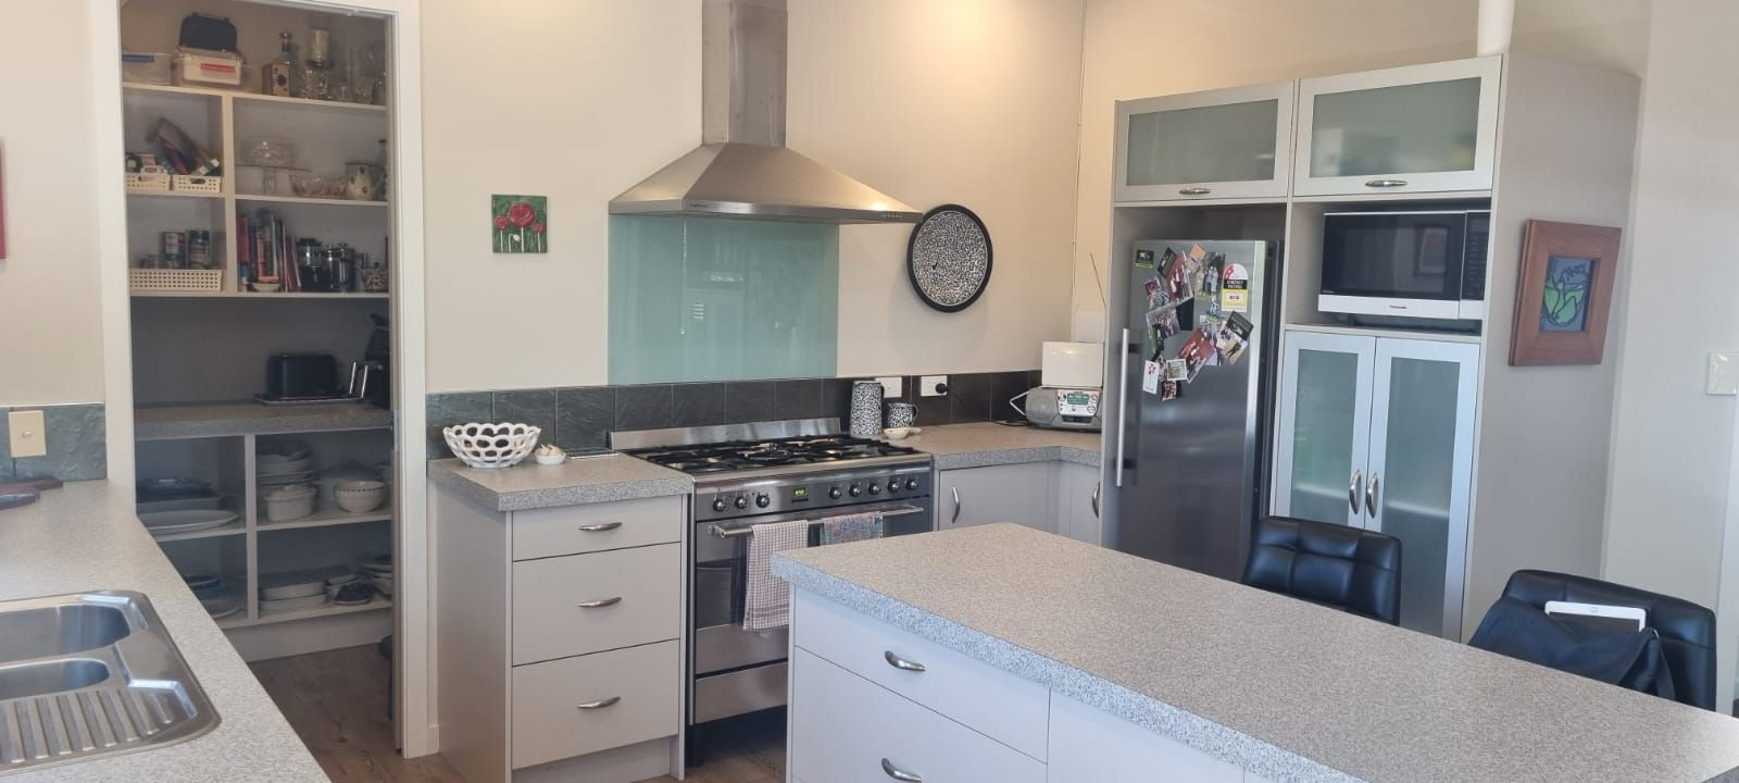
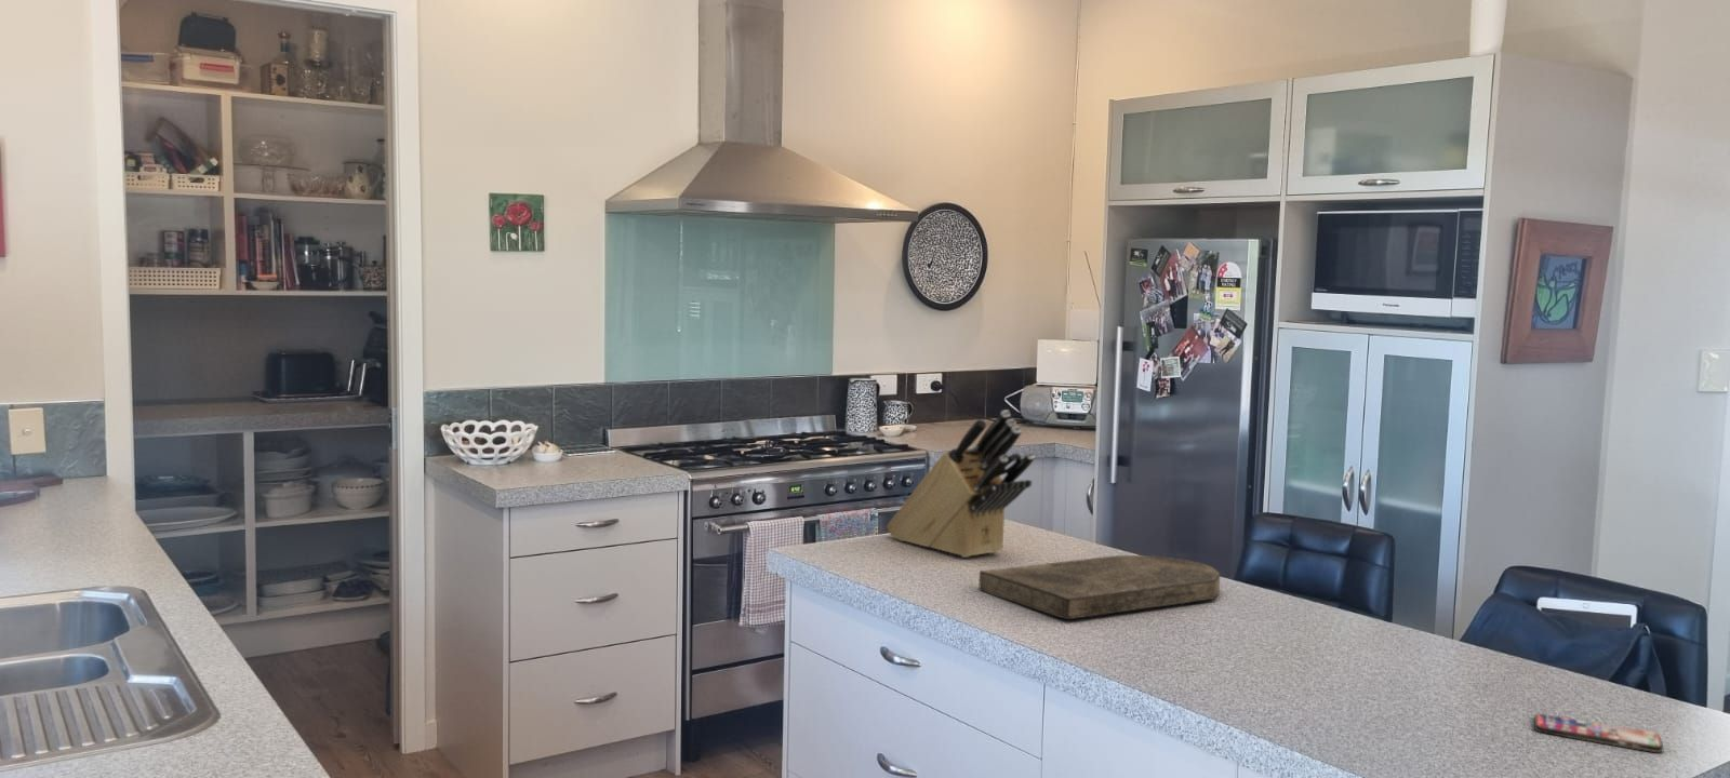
+ cutting board [978,554,1220,620]
+ smartphone [1534,713,1664,753]
+ knife block [886,409,1036,559]
